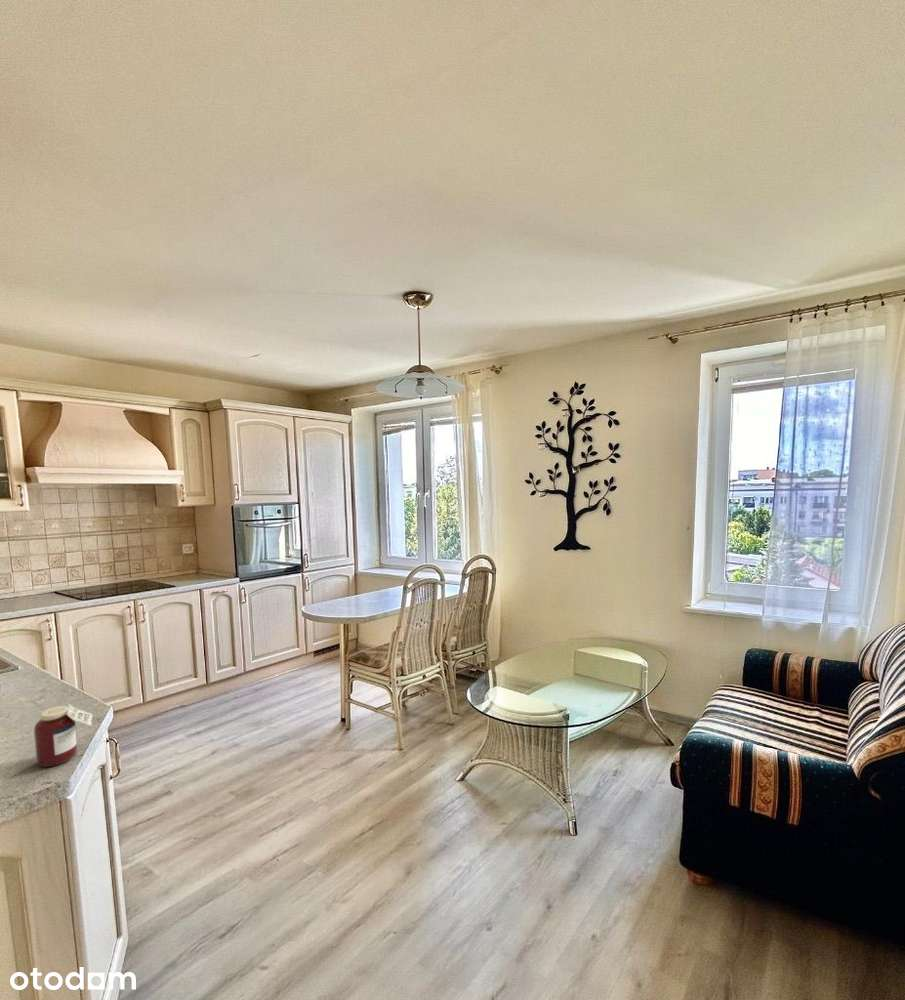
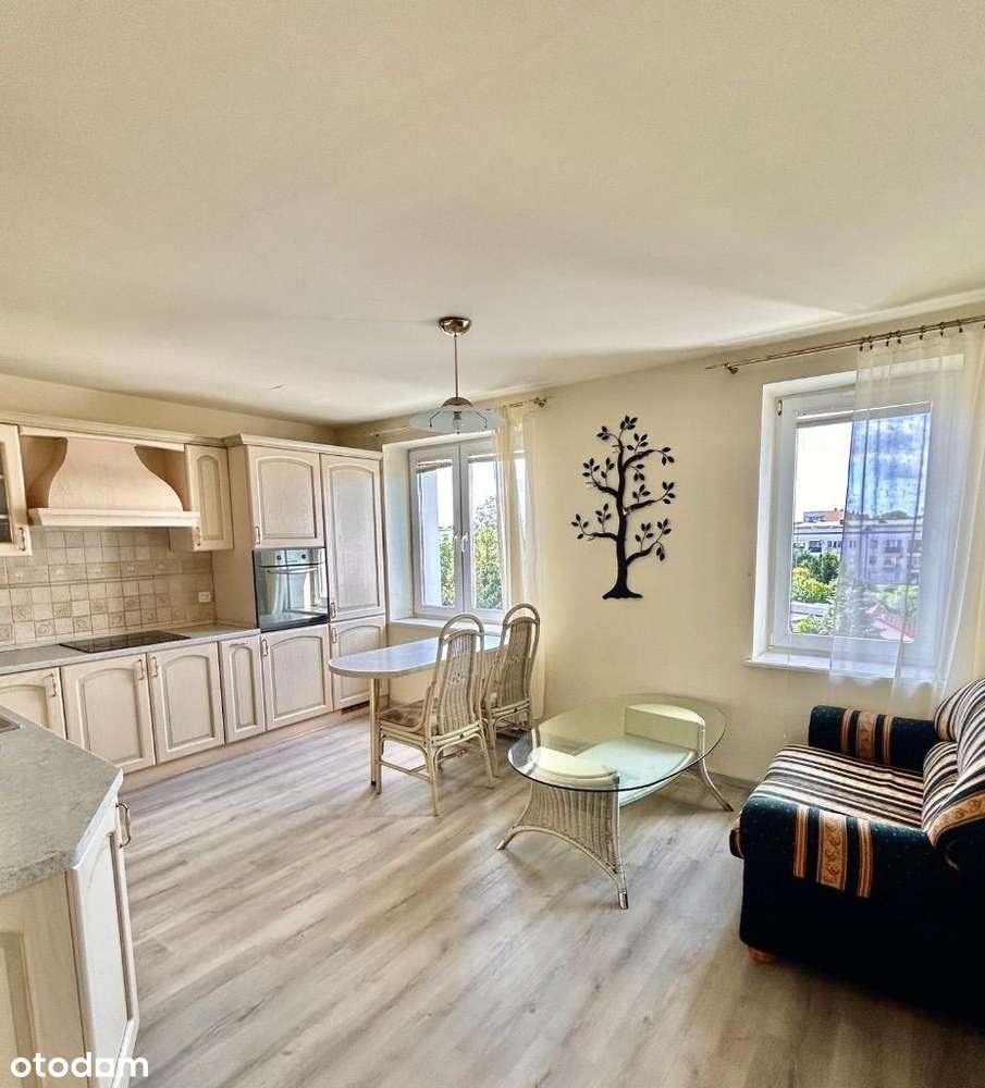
- jar [33,702,94,768]
